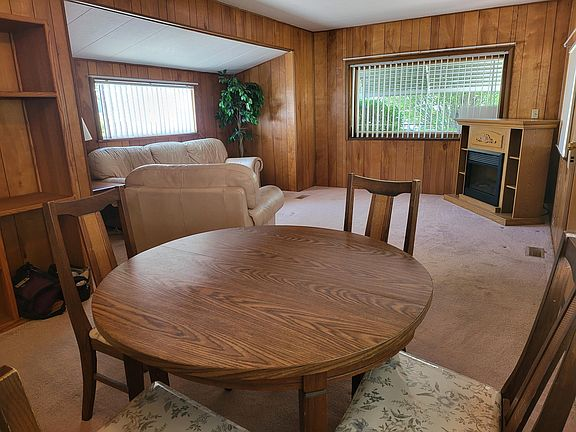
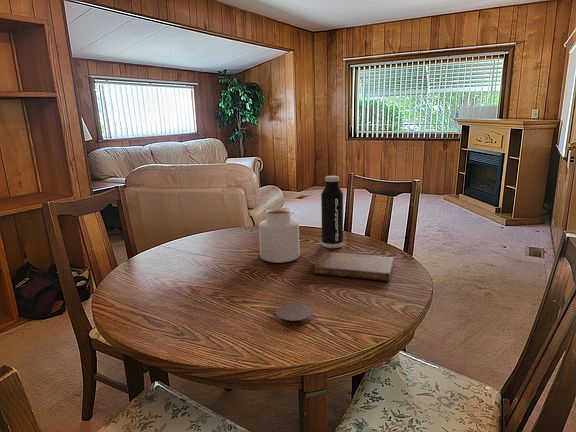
+ water bottle [320,175,344,249]
+ jar [258,207,301,264]
+ notebook [313,252,394,282]
+ coaster [275,302,314,326]
